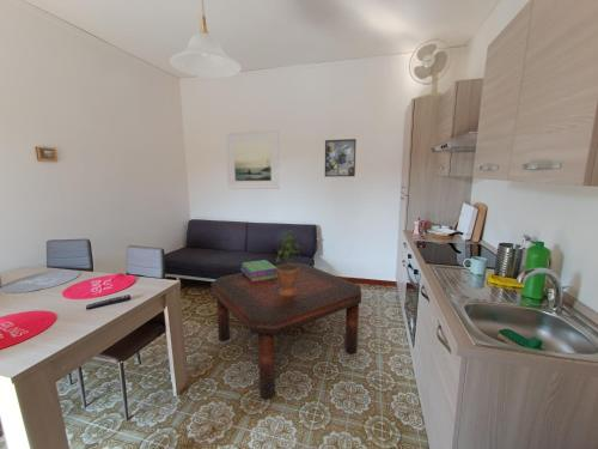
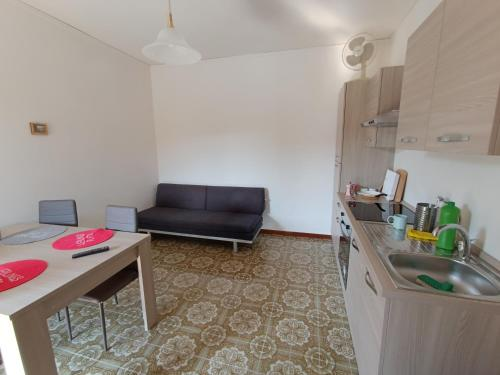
- stack of books [239,259,277,281]
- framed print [225,129,280,190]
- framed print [324,138,358,177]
- potted plant [275,229,303,296]
- coffee table [209,262,362,400]
